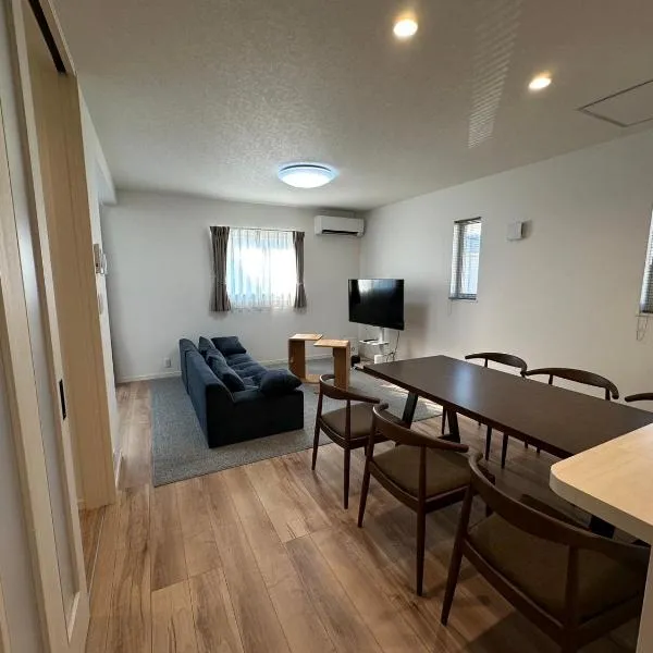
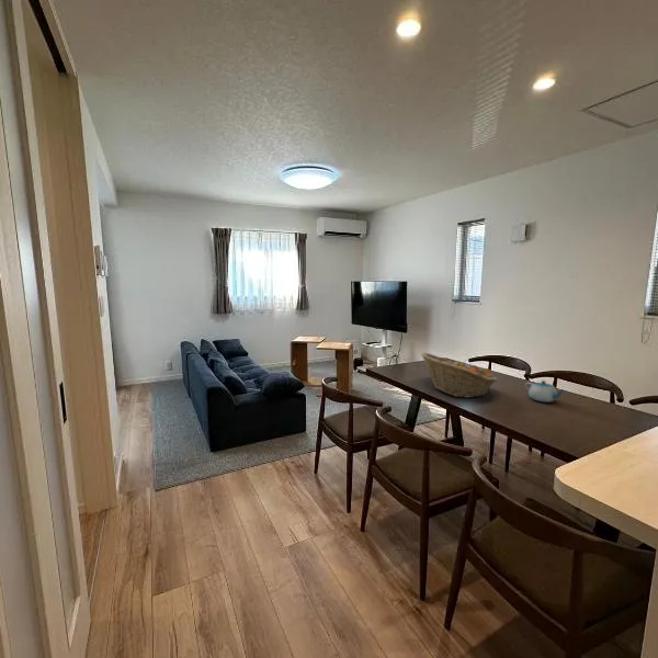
+ fruit basket [420,352,498,399]
+ chinaware [524,379,565,404]
